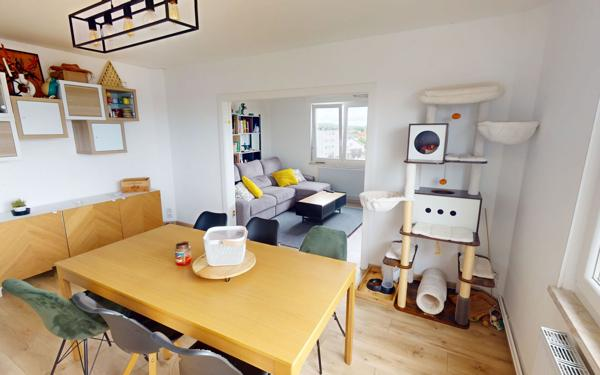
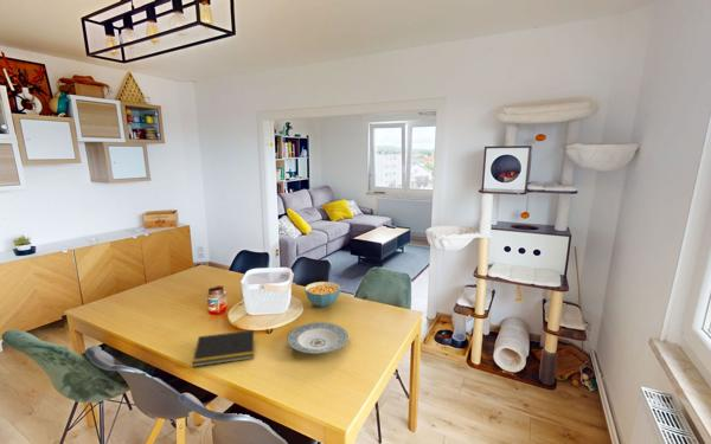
+ cereal bowl [303,281,342,308]
+ plate [286,321,350,355]
+ notepad [192,329,255,368]
